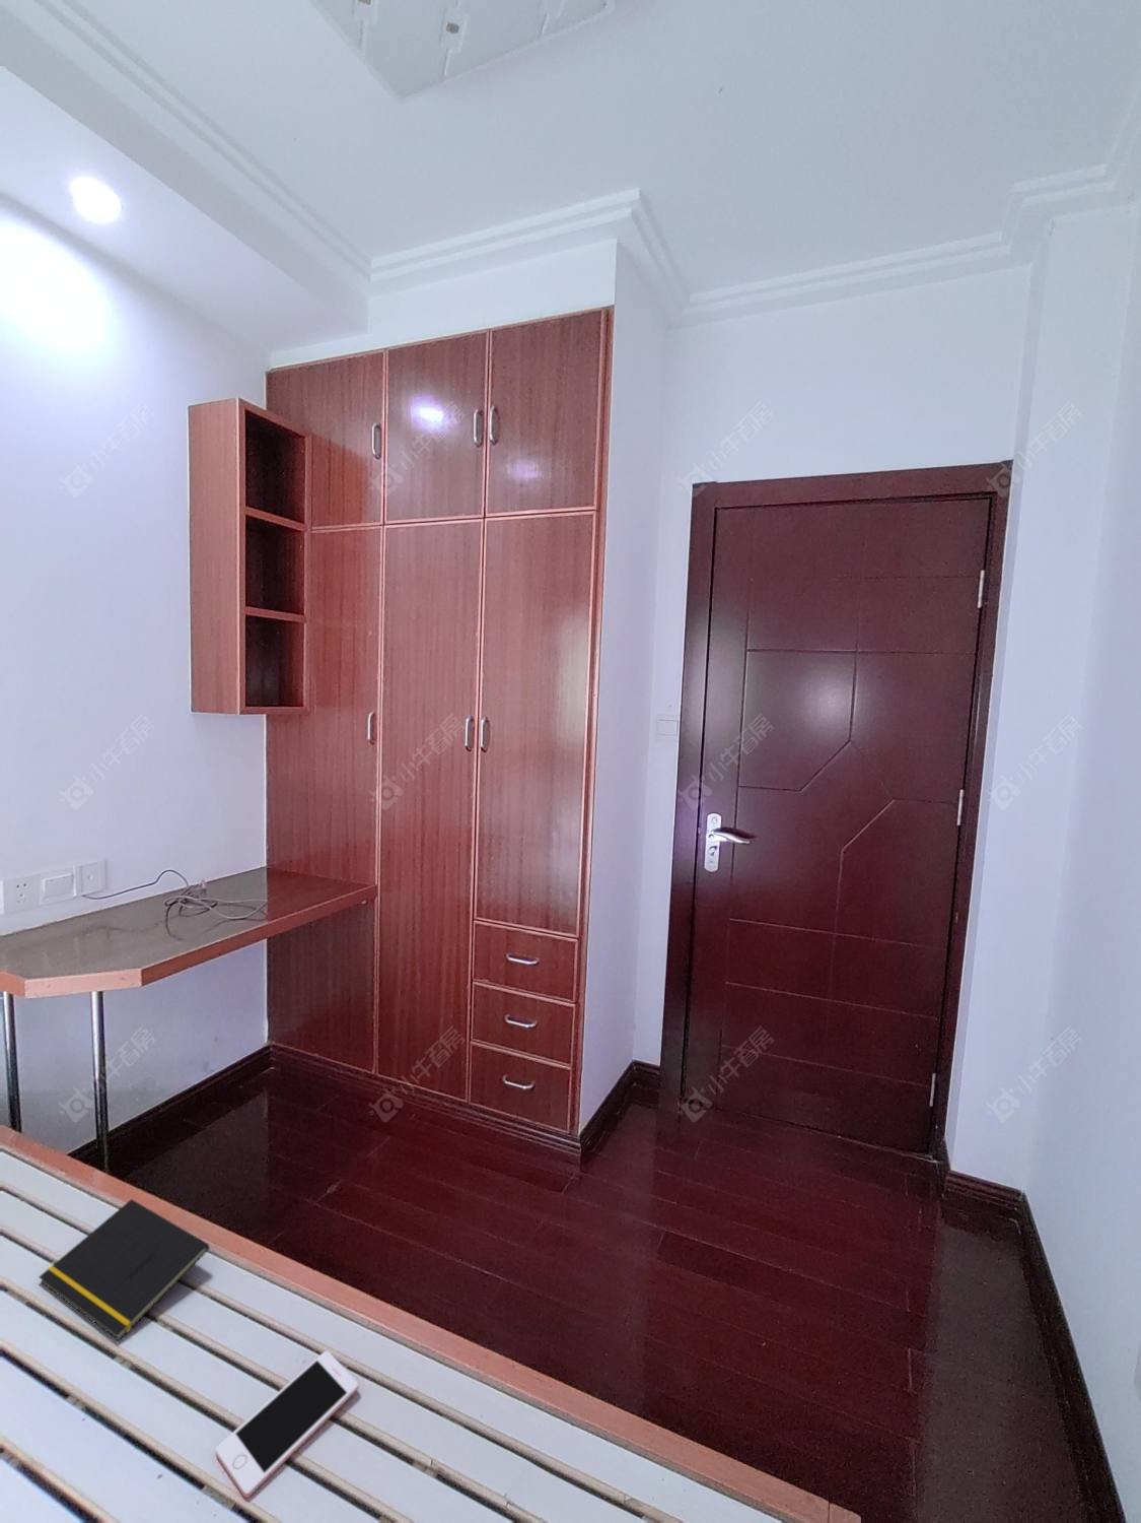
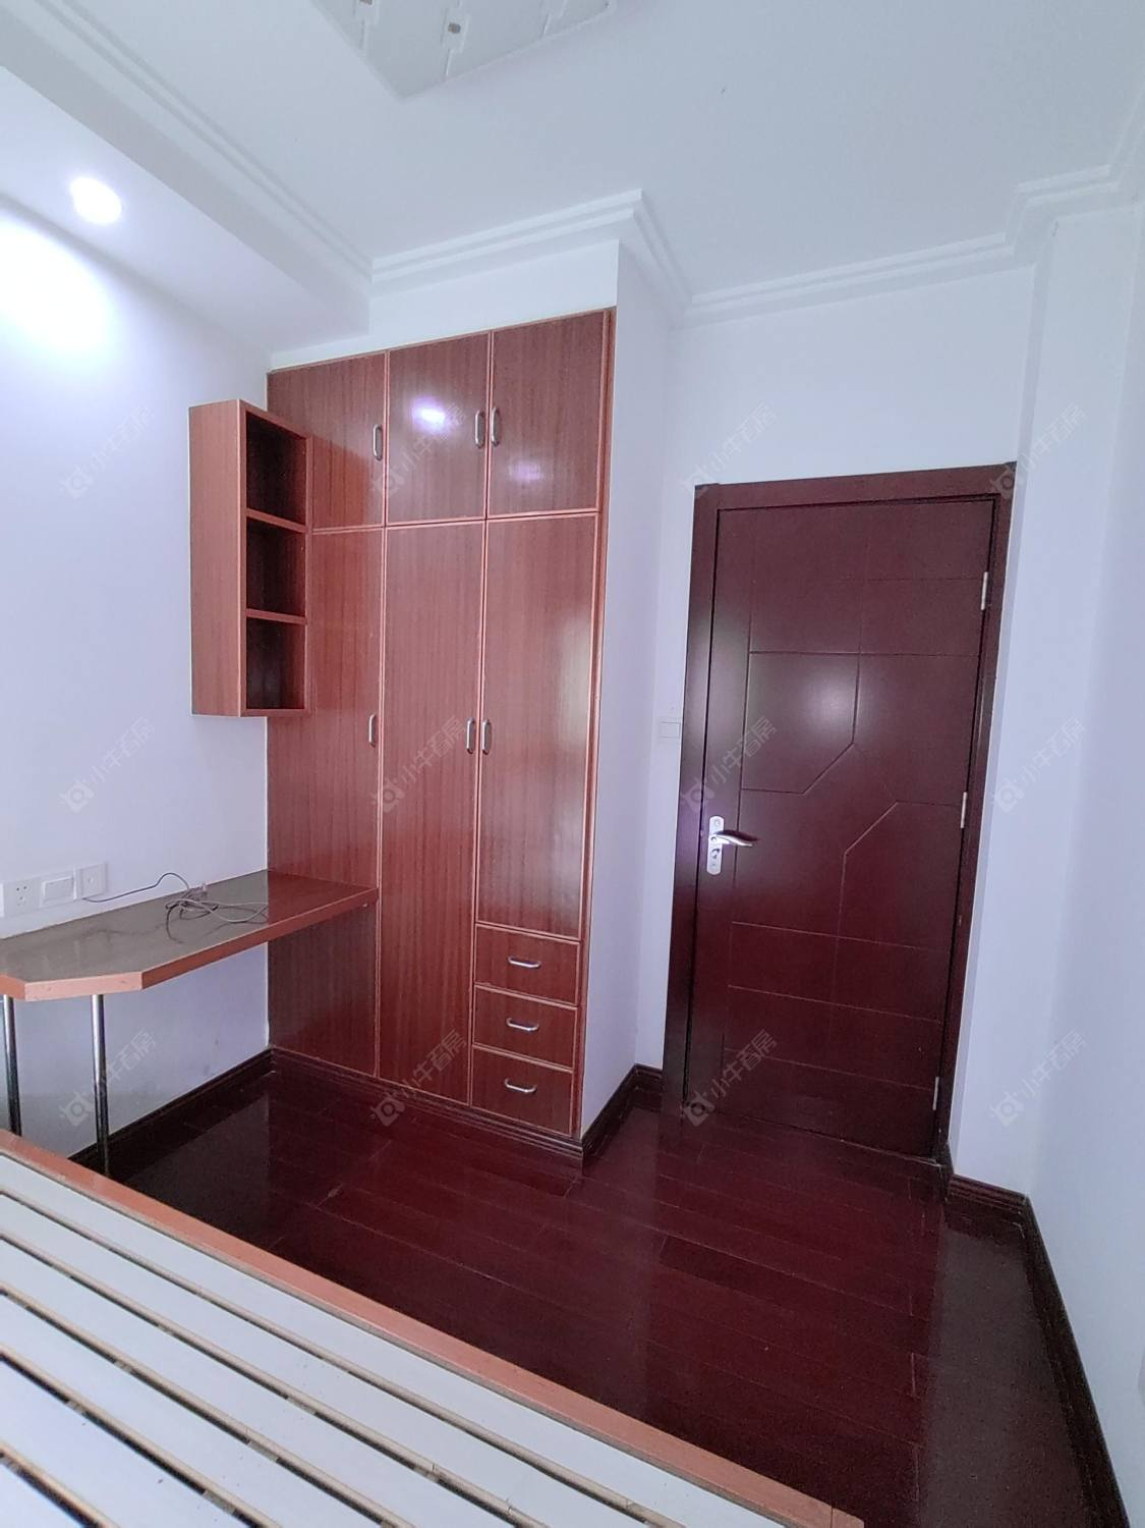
- cell phone [215,1350,360,1499]
- notepad [37,1198,211,1341]
